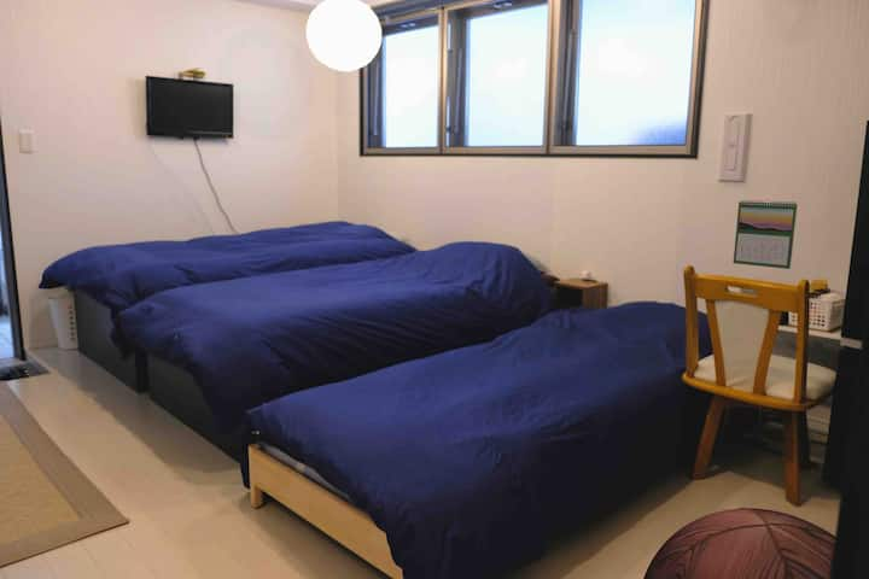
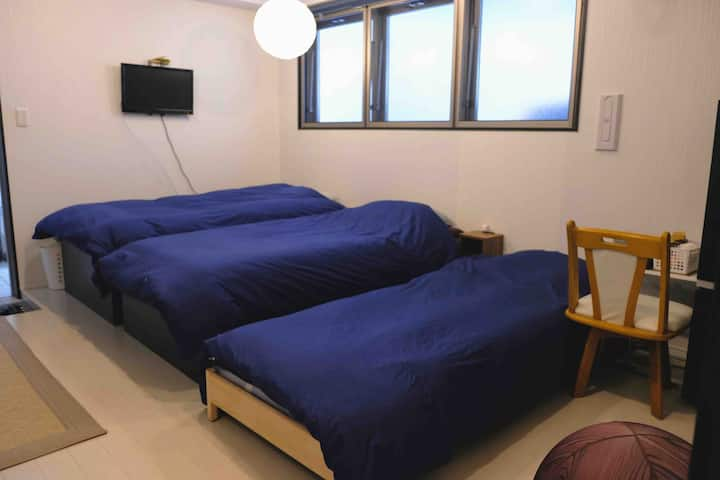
- calendar [733,199,799,270]
